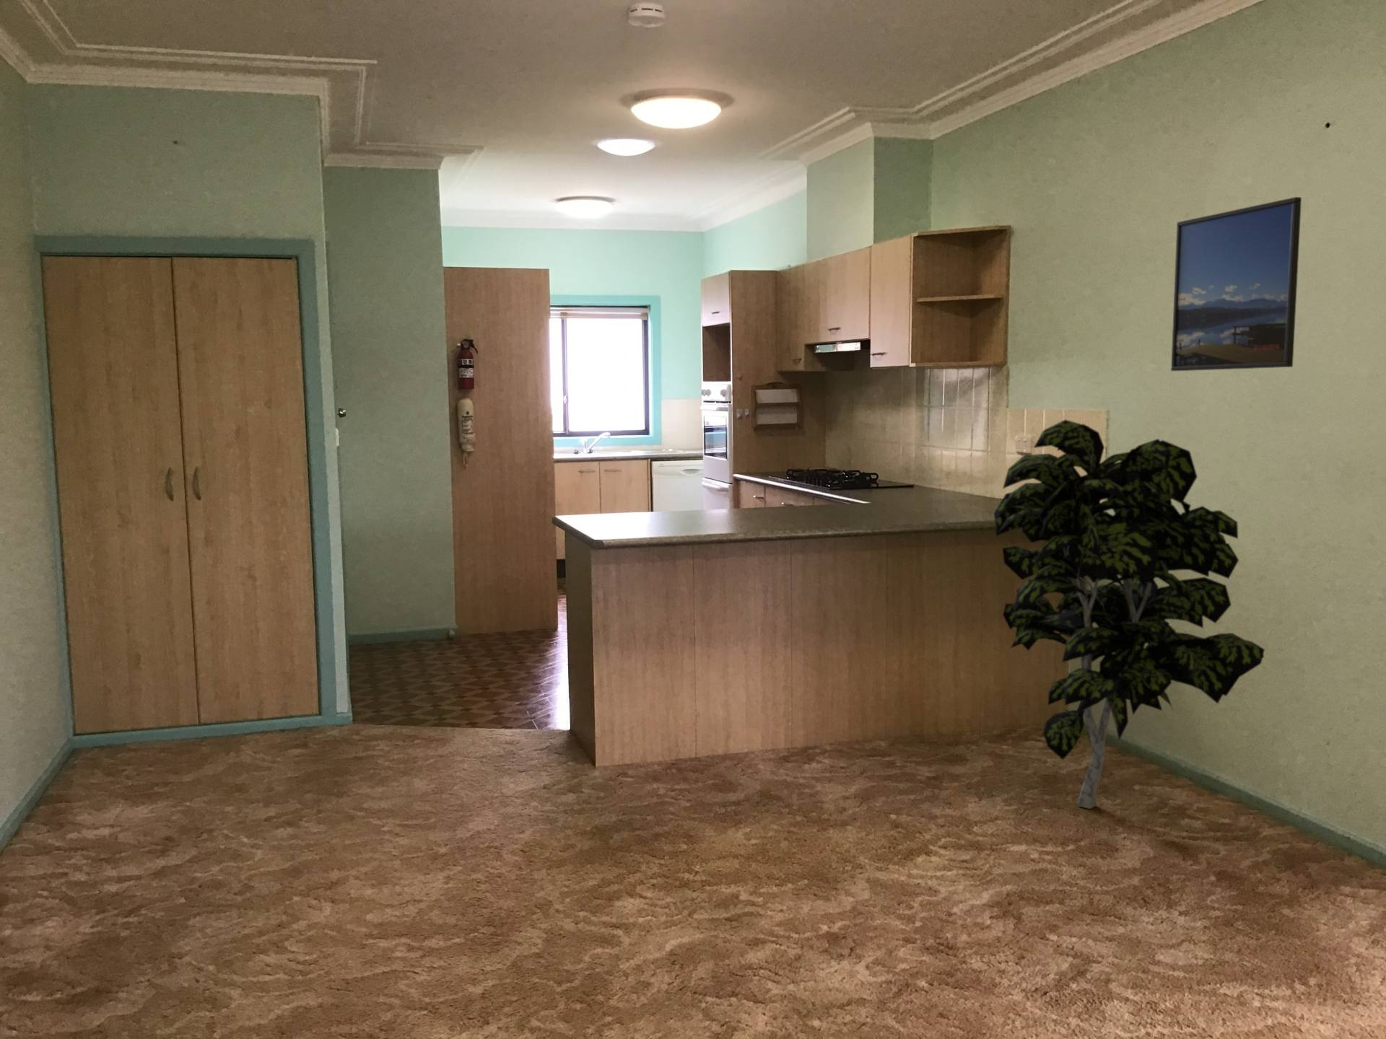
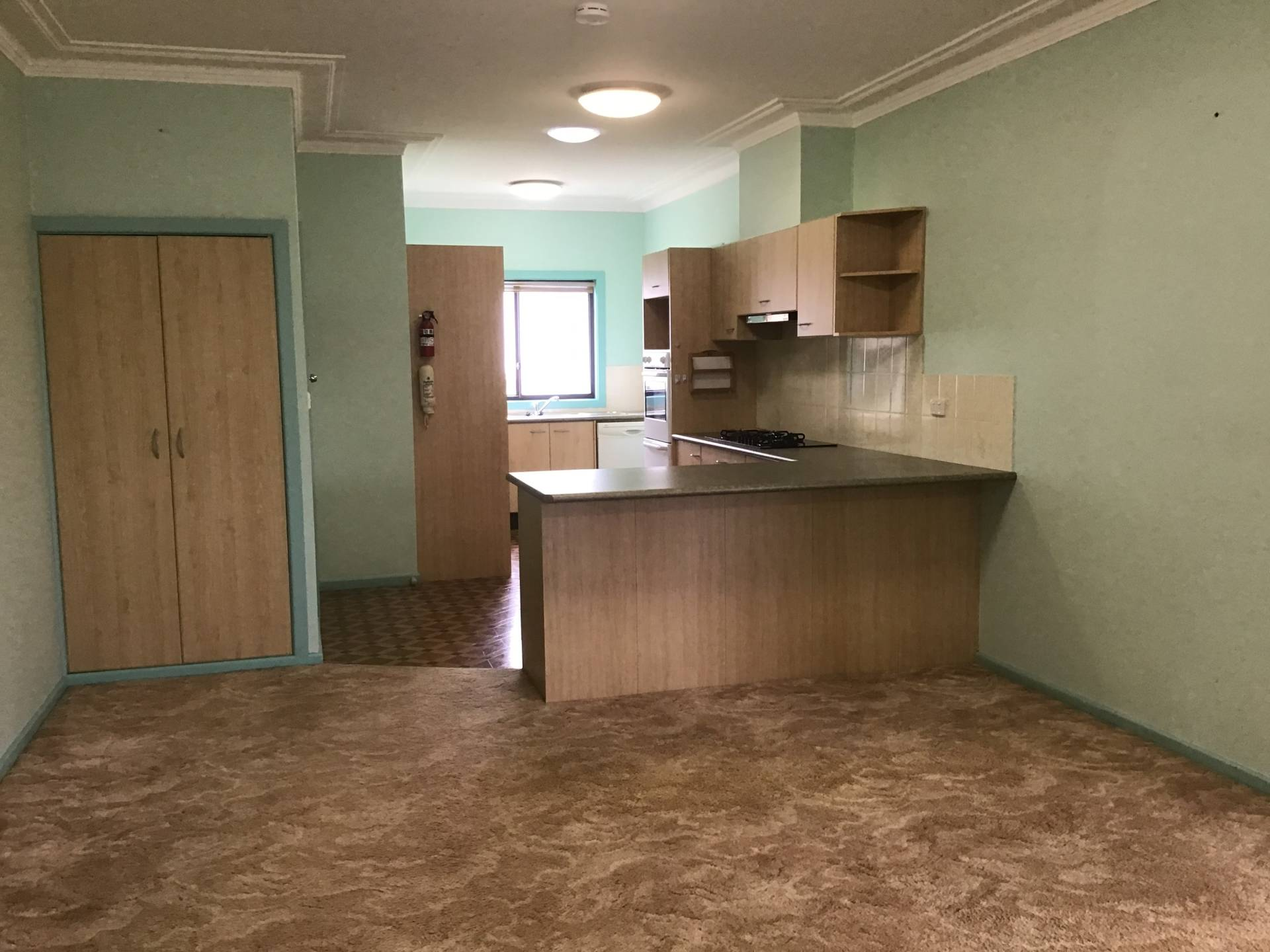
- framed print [1170,196,1302,371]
- indoor plant [993,418,1266,810]
